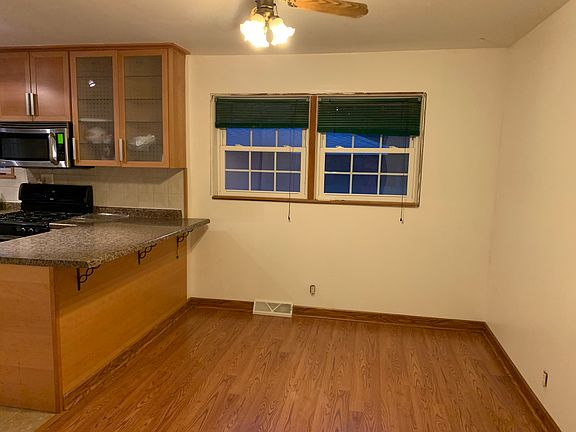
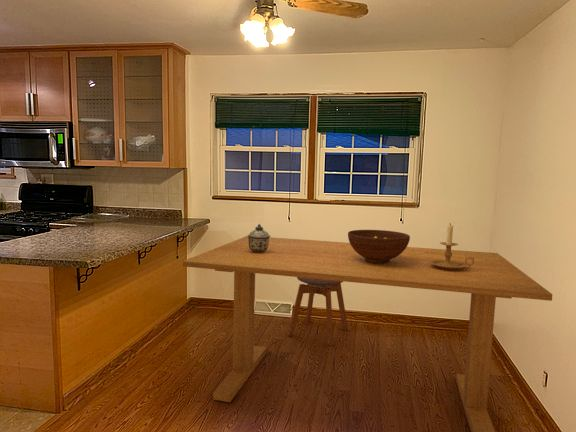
+ stool [287,277,349,346]
+ dining table [182,235,553,432]
+ fruit bowl [347,229,411,263]
+ lidded jar [247,223,271,253]
+ candle holder [429,222,474,270]
